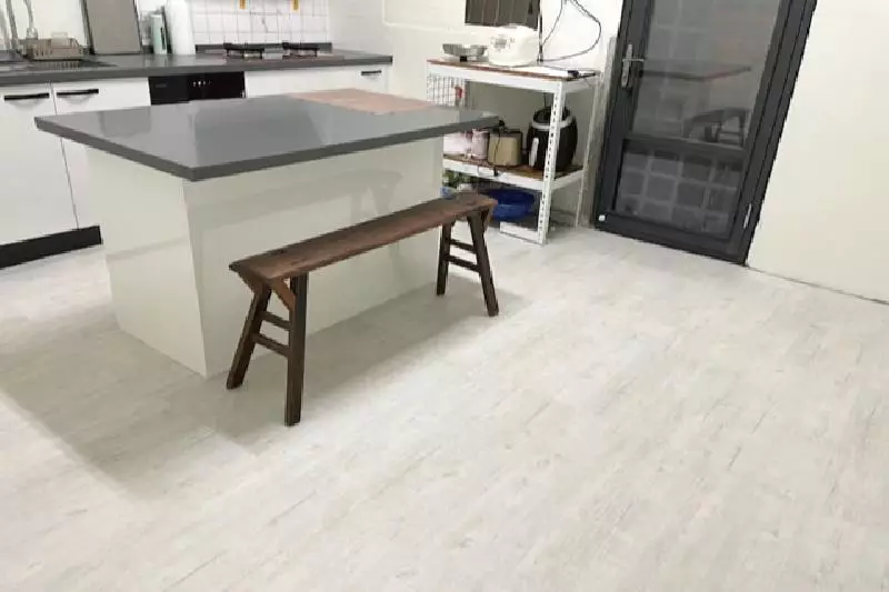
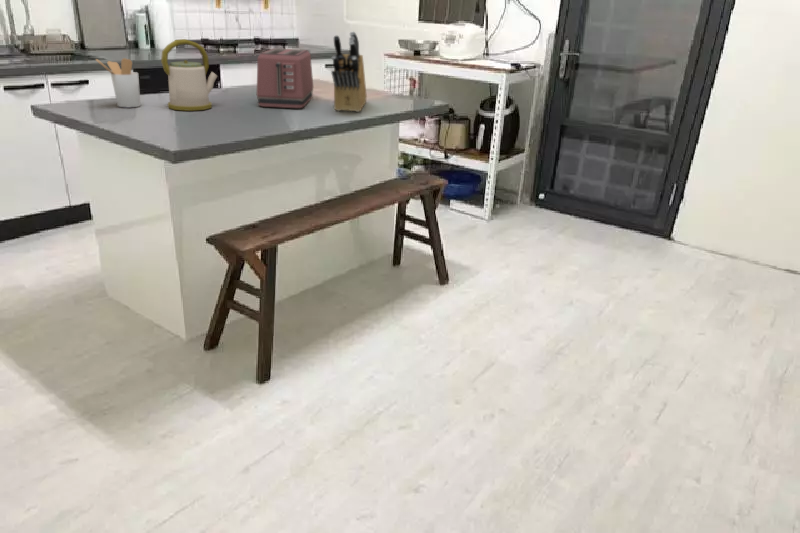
+ kettle [160,38,218,112]
+ knife block [330,30,368,113]
+ toaster [256,47,314,109]
+ utensil holder [95,57,141,108]
